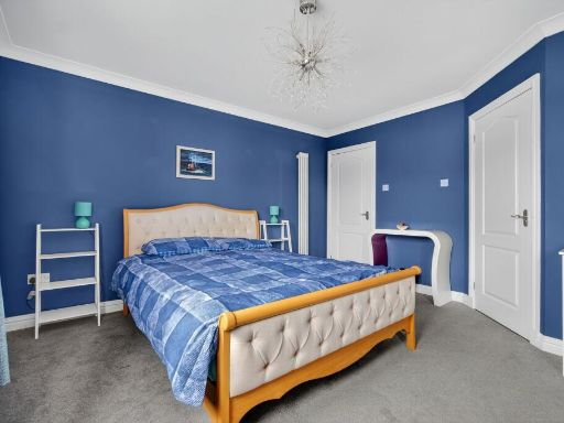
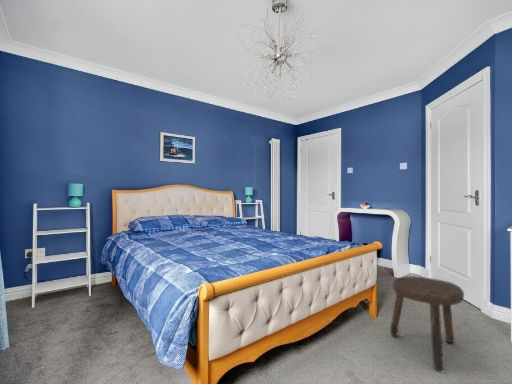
+ stool [389,275,465,372]
